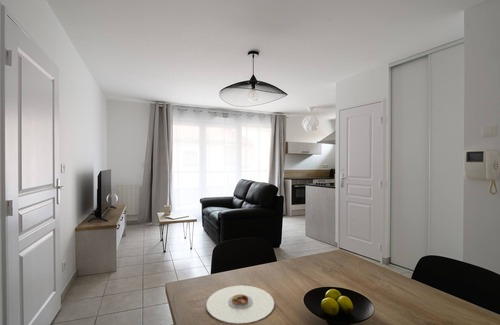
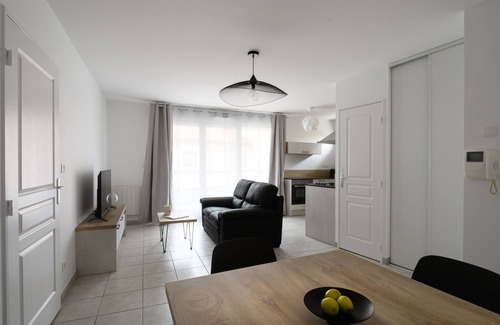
- plate [205,285,275,324]
